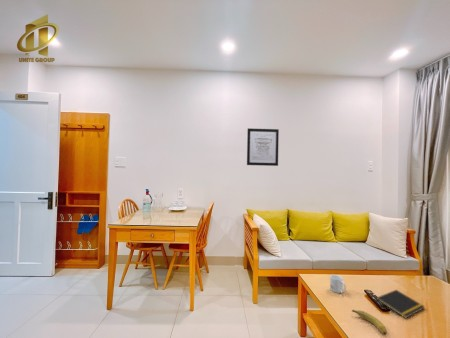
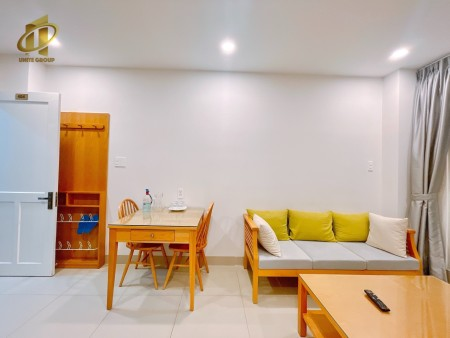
- wall art [246,127,280,167]
- fruit [351,309,388,336]
- notepad [376,289,426,319]
- mug [329,274,347,294]
